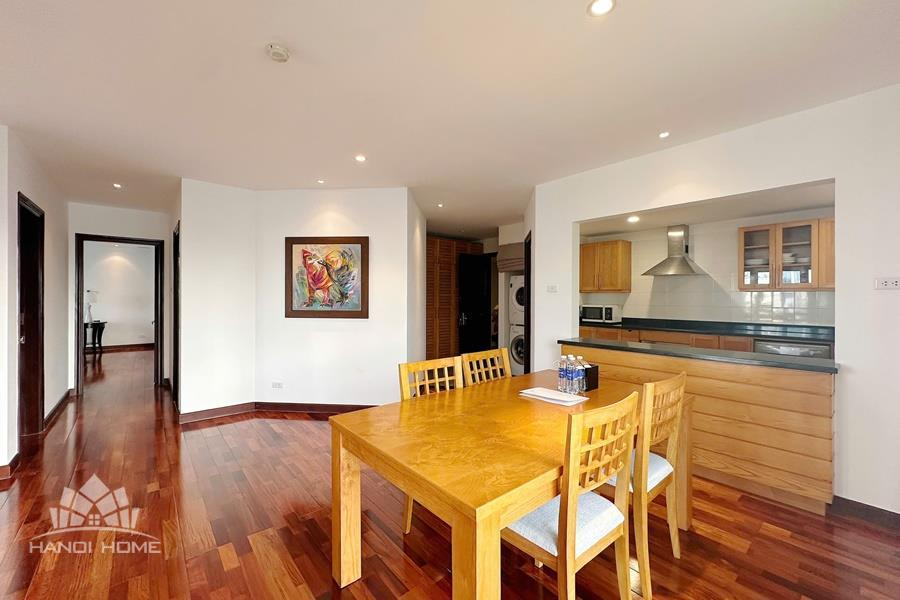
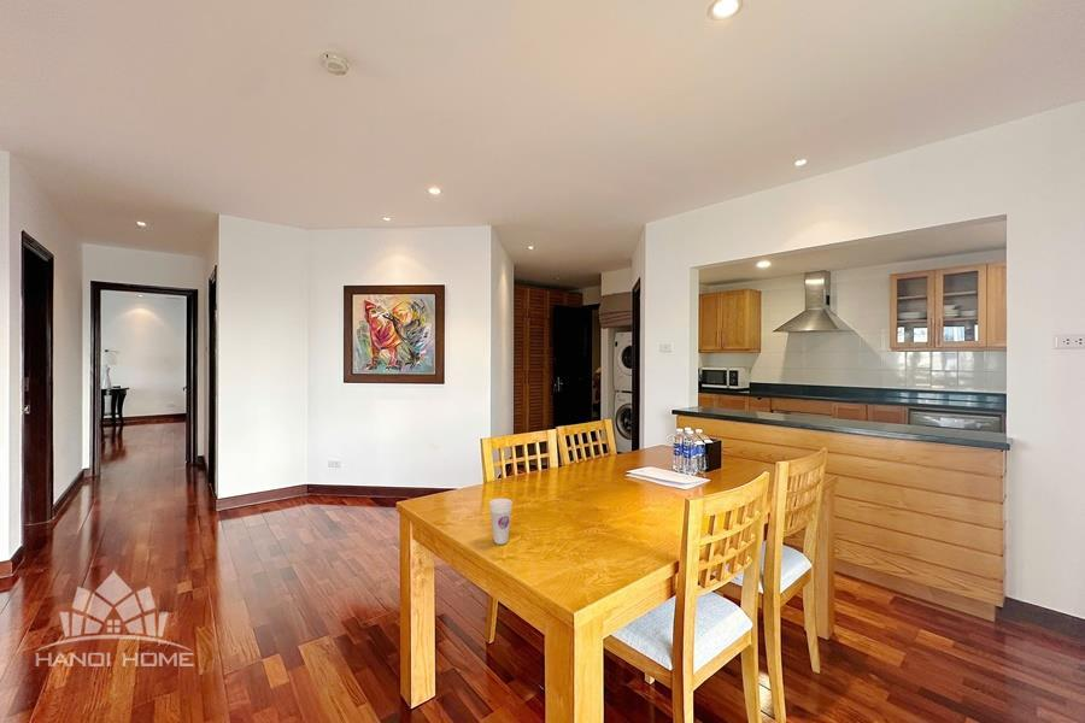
+ cup [488,498,514,546]
